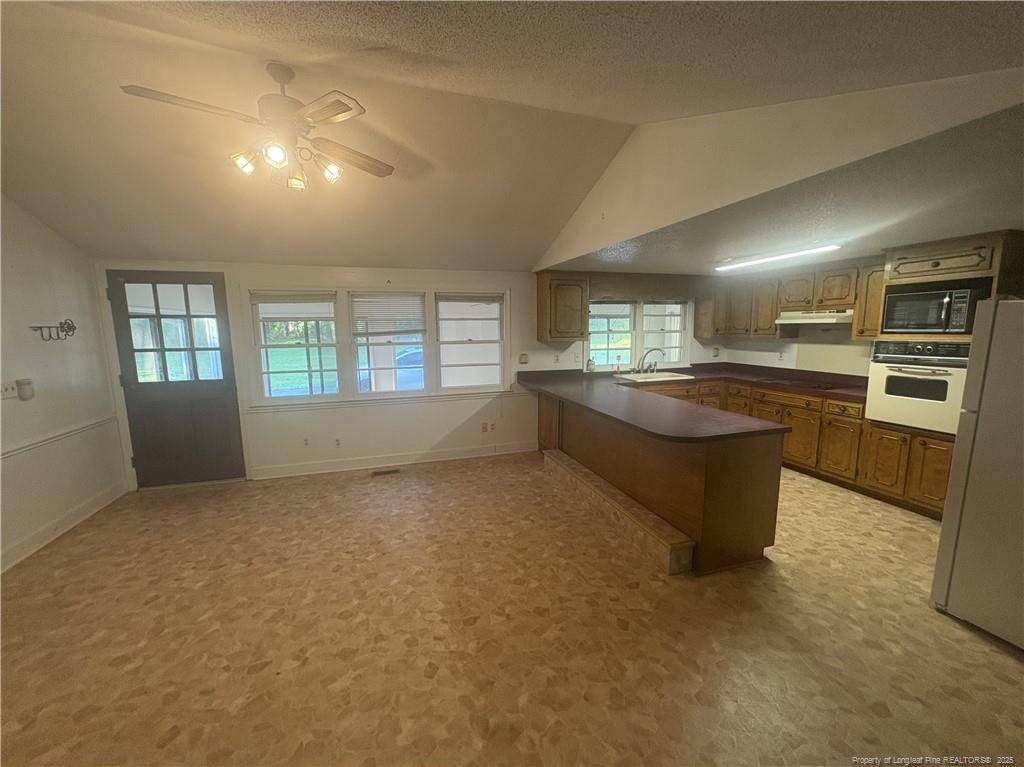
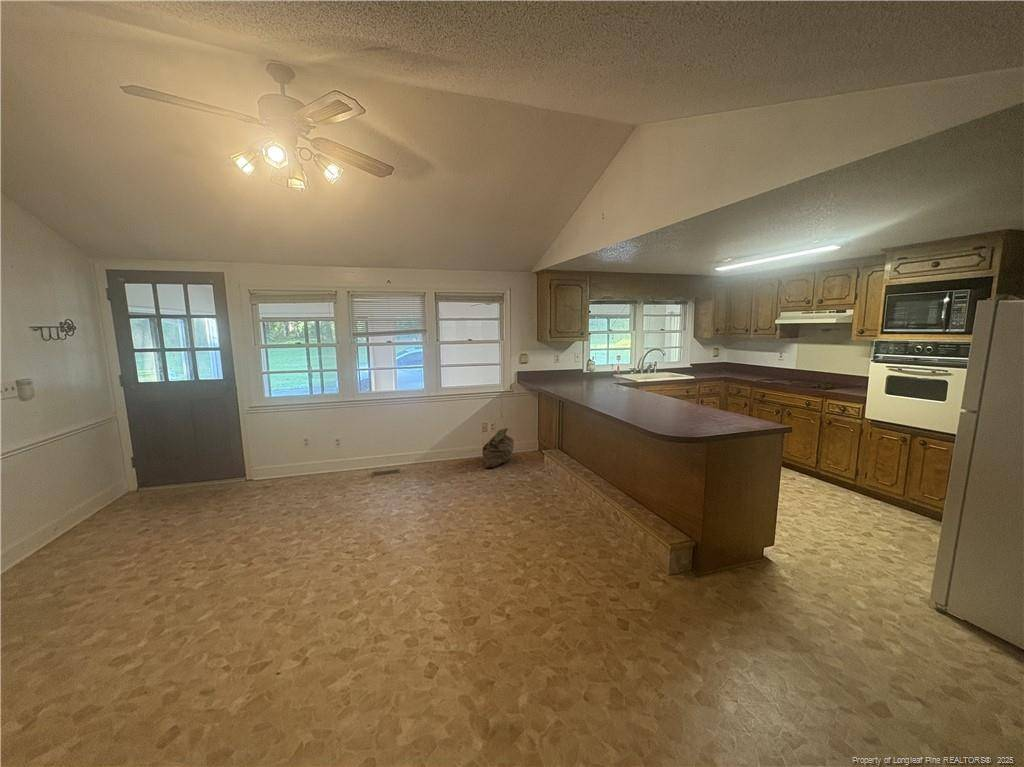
+ bag [481,427,515,469]
